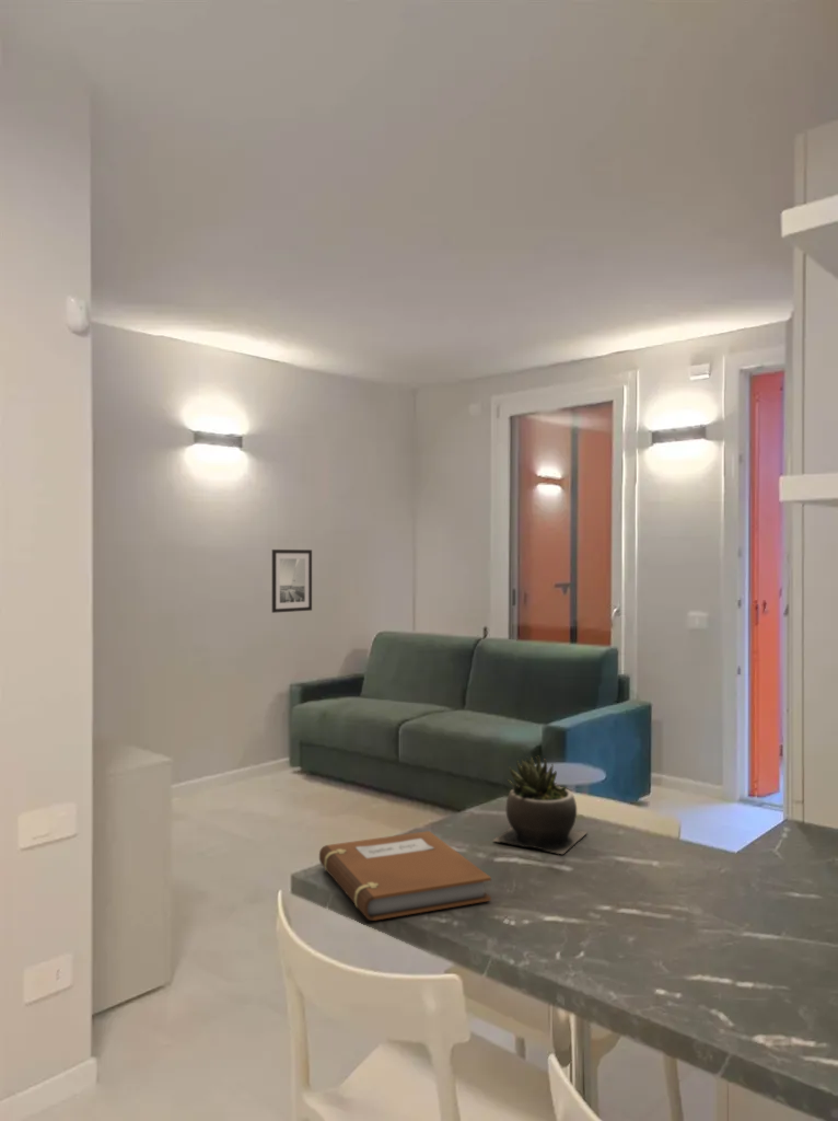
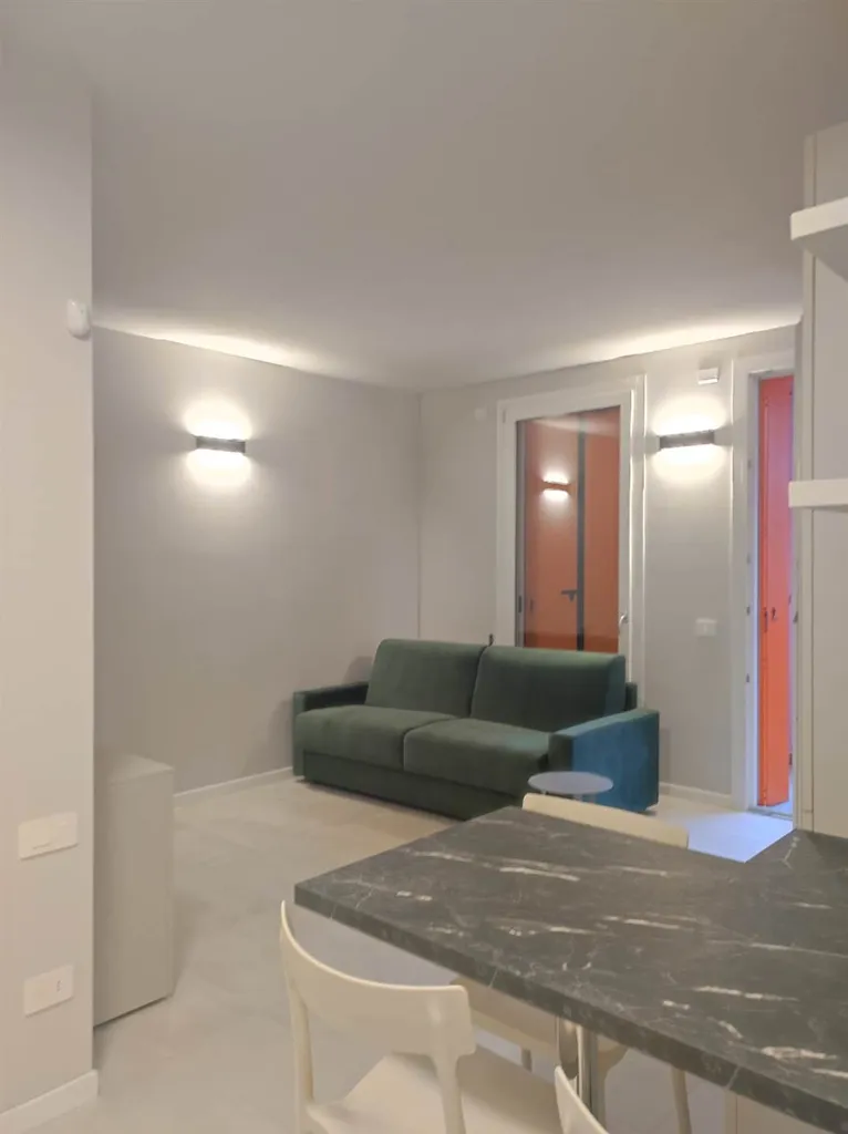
- succulent plant [492,755,589,855]
- wall art [271,548,313,614]
- notebook [318,830,492,922]
